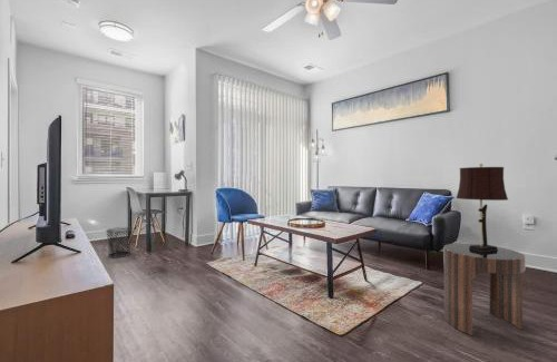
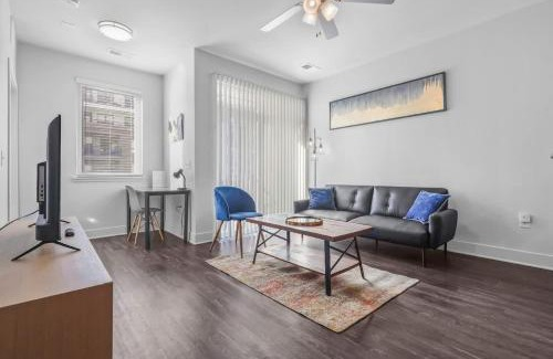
- side table [442,243,527,336]
- waste bin [105,226,135,258]
- table lamp [455,163,509,252]
